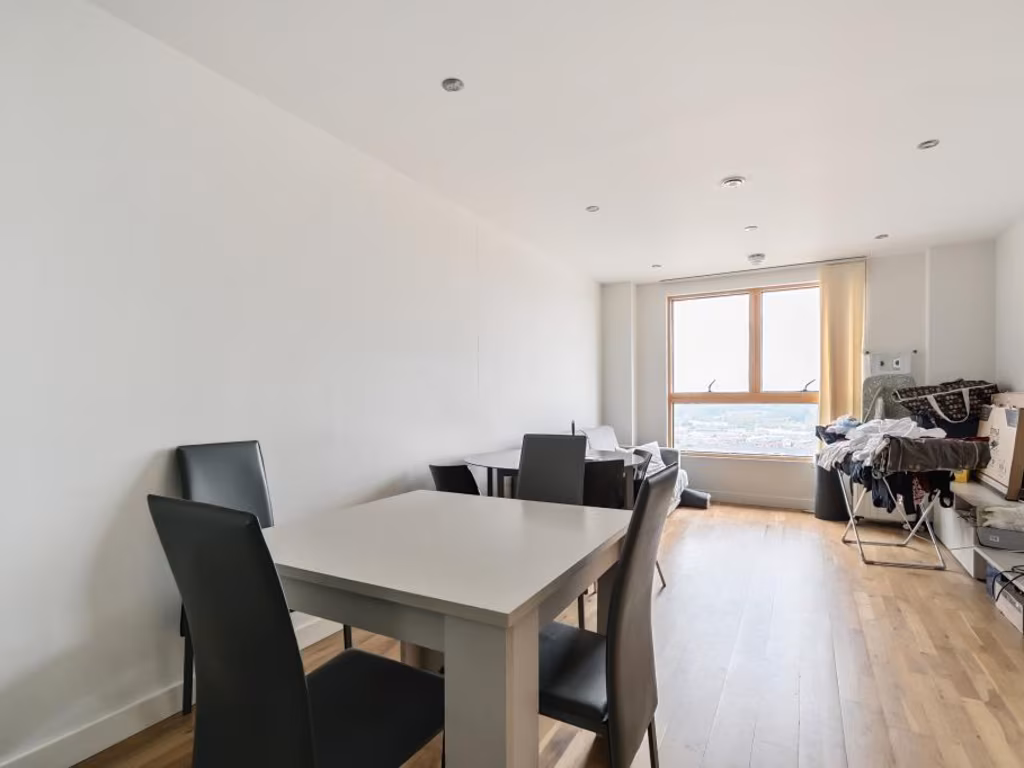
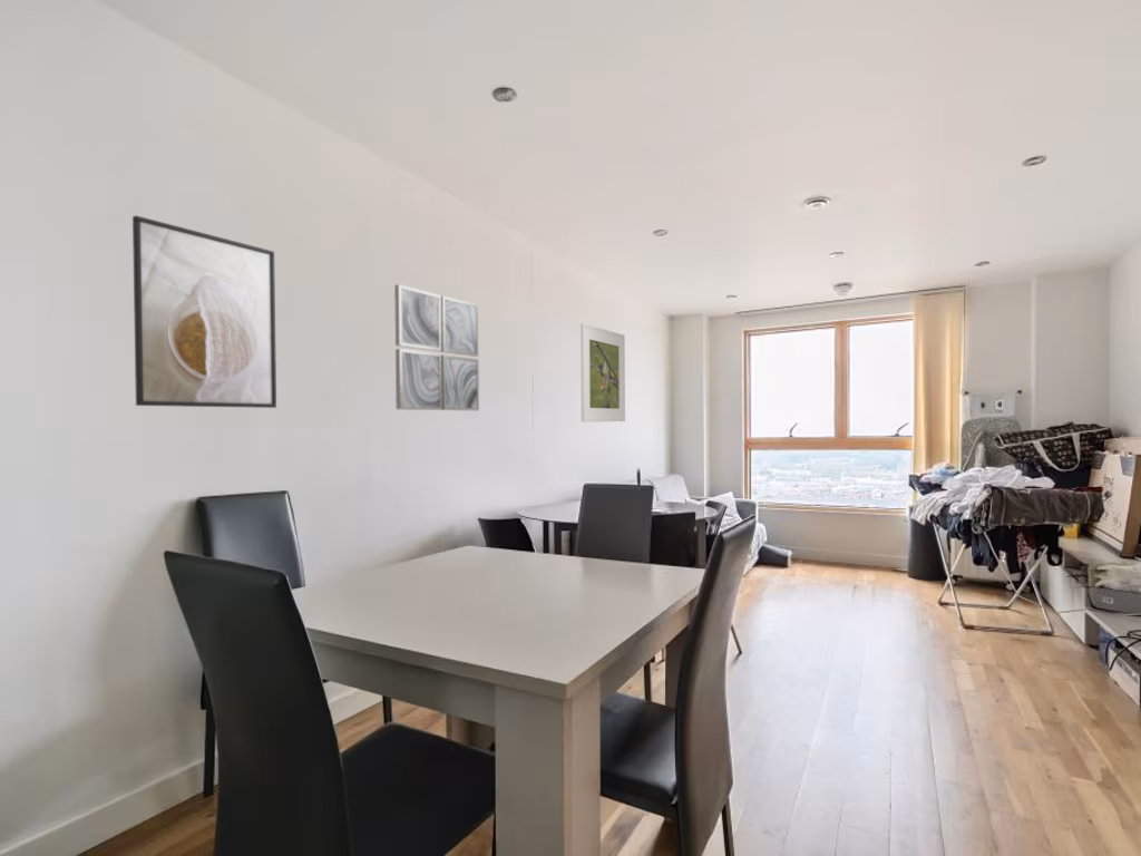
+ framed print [131,215,277,409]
+ wall art [393,283,480,411]
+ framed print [579,322,626,424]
